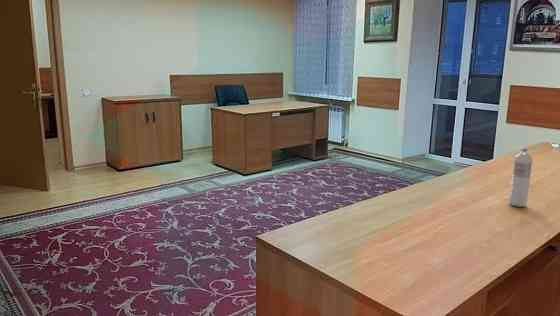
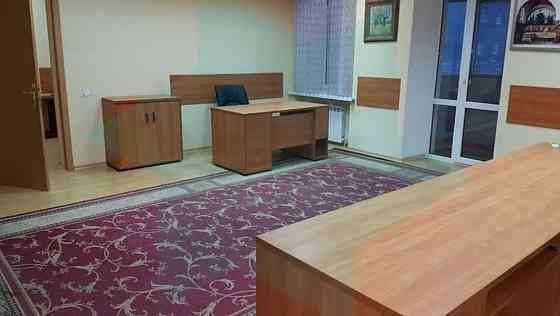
- water bottle [508,148,534,208]
